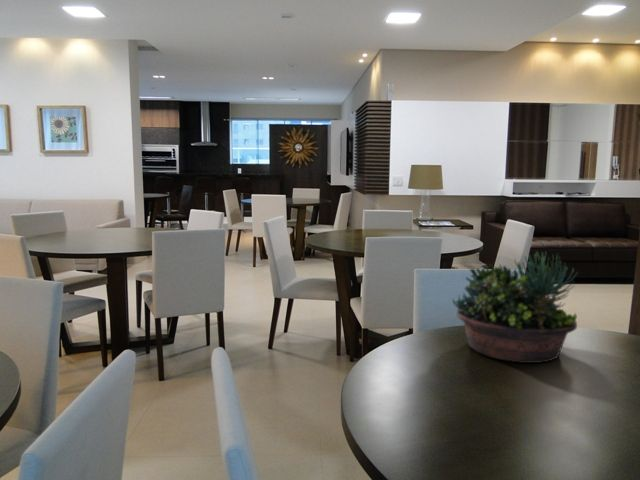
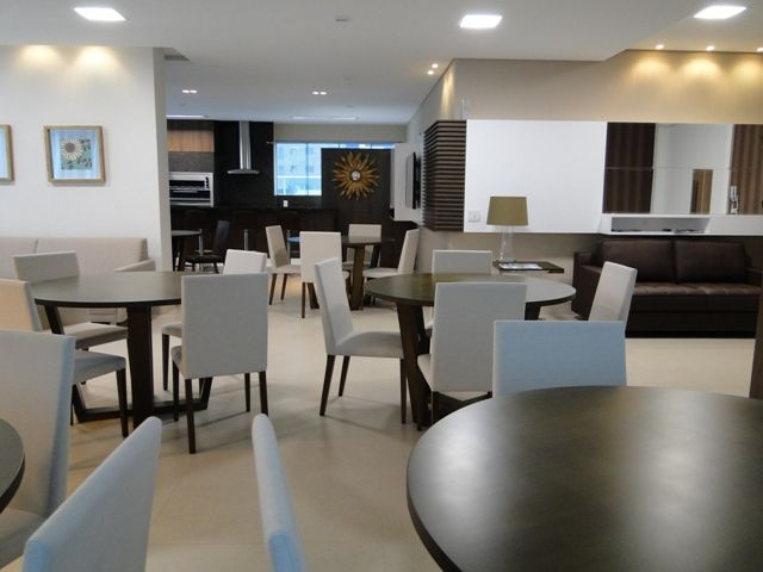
- succulent planter [451,250,579,364]
